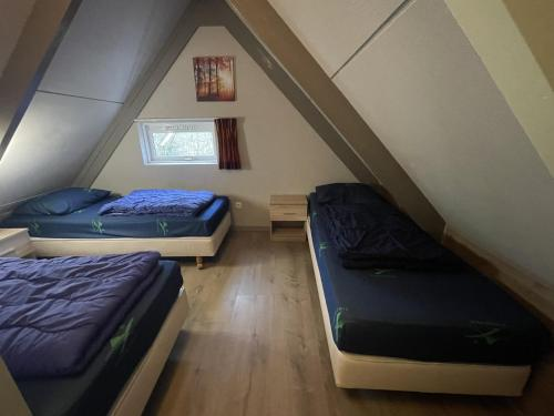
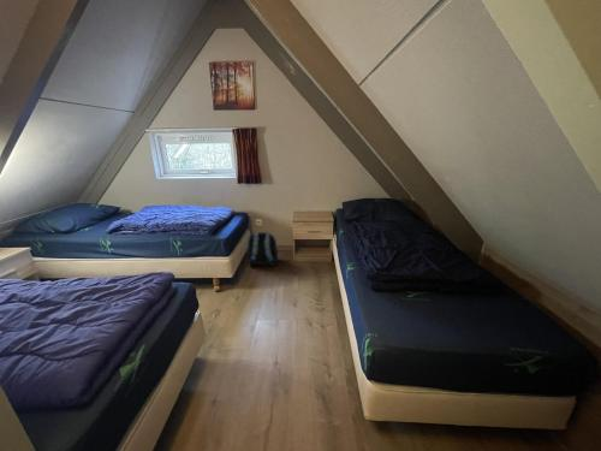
+ backpack [246,231,280,267]
